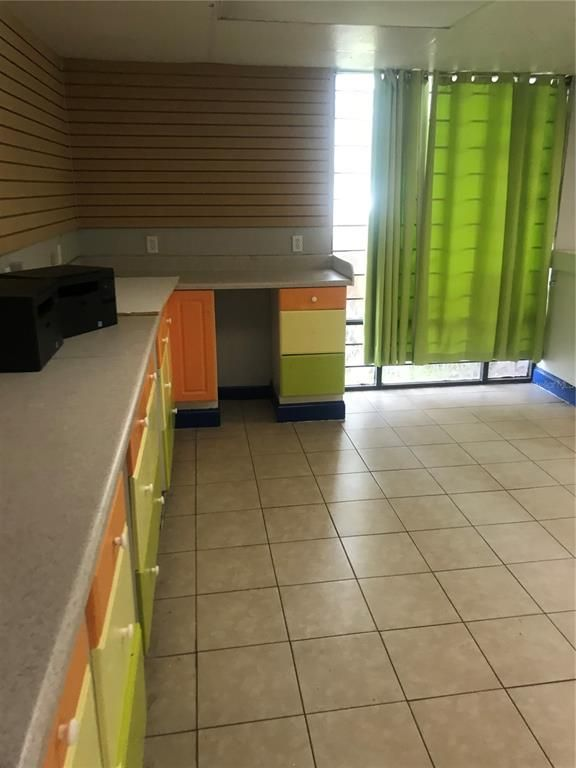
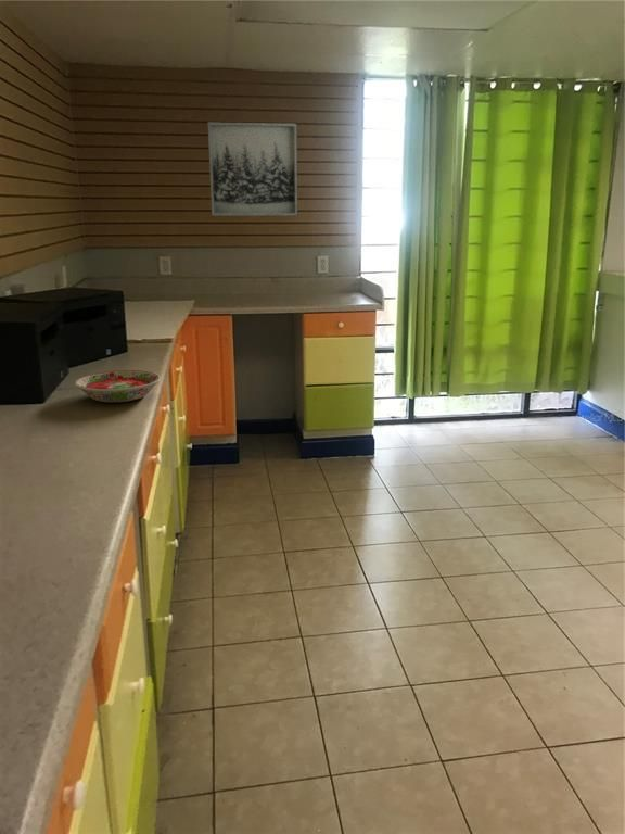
+ bowl [74,369,162,403]
+ wall art [207,121,298,217]
